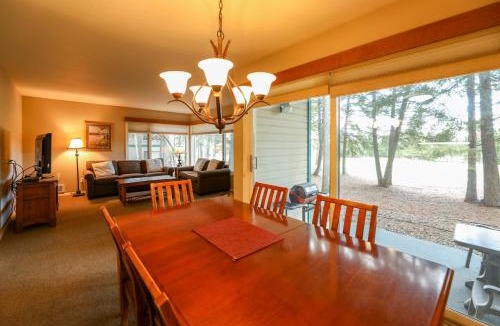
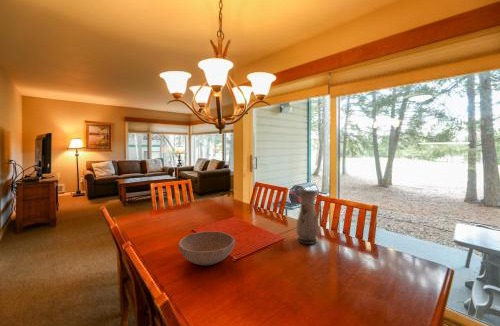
+ bowl [177,230,236,266]
+ vase [295,189,320,245]
